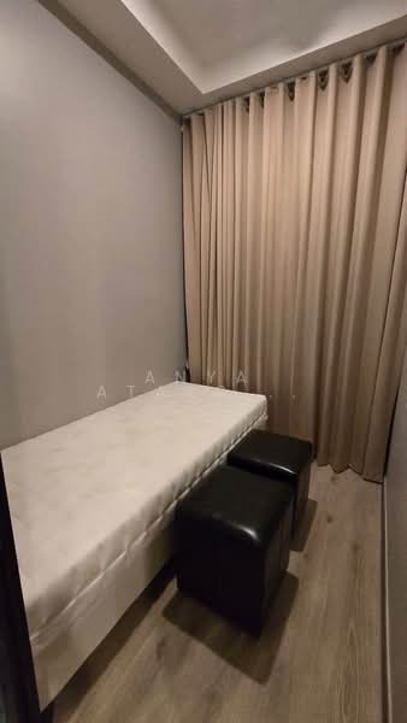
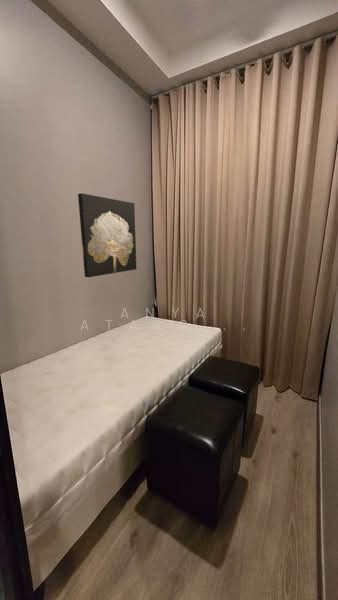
+ wall art [77,192,137,278]
